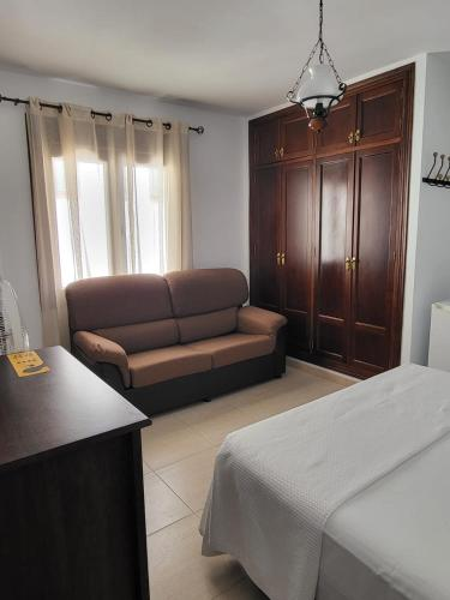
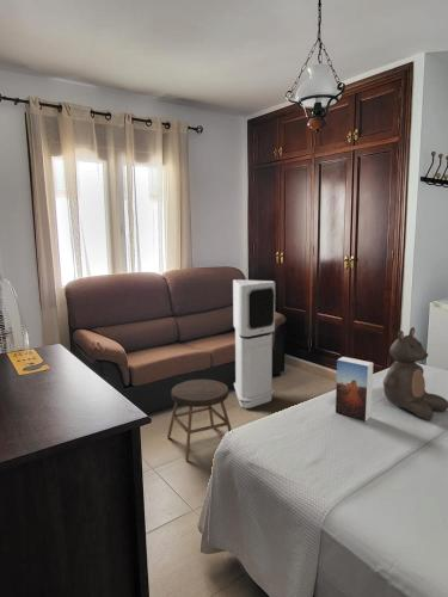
+ air purifier [232,278,277,410]
+ stool [166,378,233,461]
+ teddy bear [382,326,448,420]
+ book [335,356,374,423]
